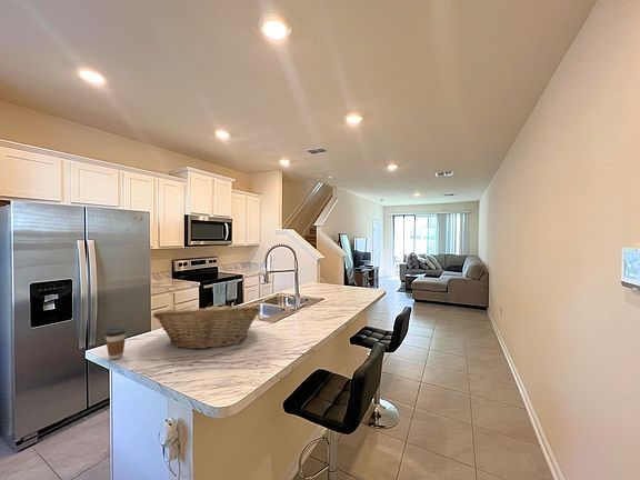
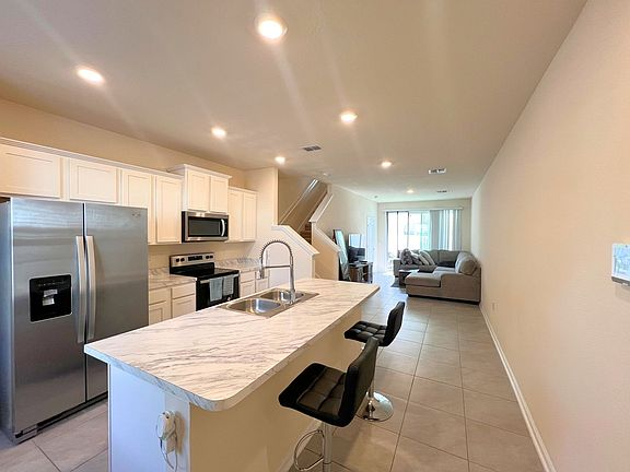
- fruit basket [152,303,261,350]
- coffee cup [104,327,127,360]
